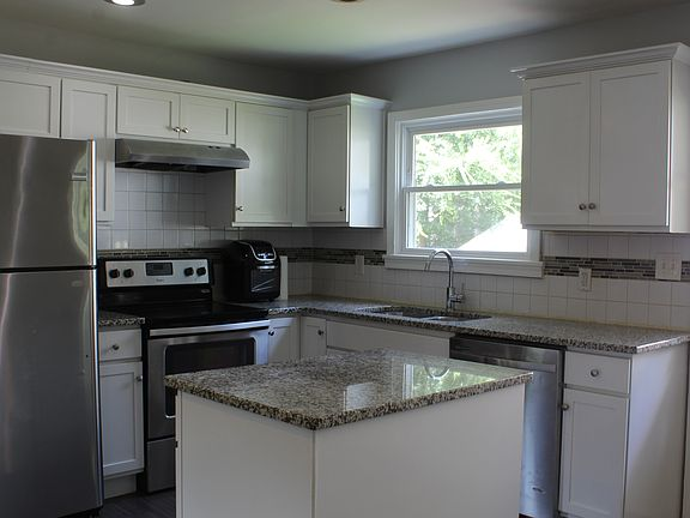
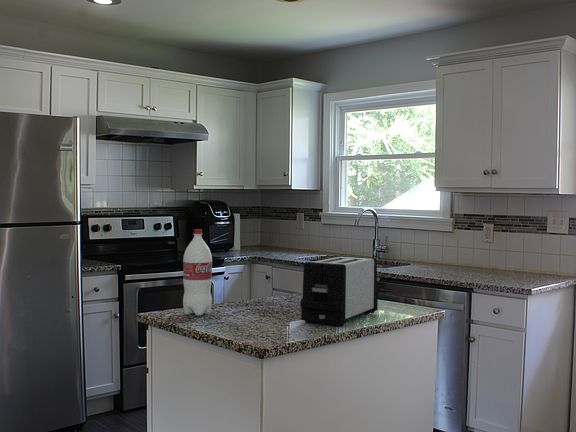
+ bottle [182,228,213,317]
+ toaster [299,255,380,327]
